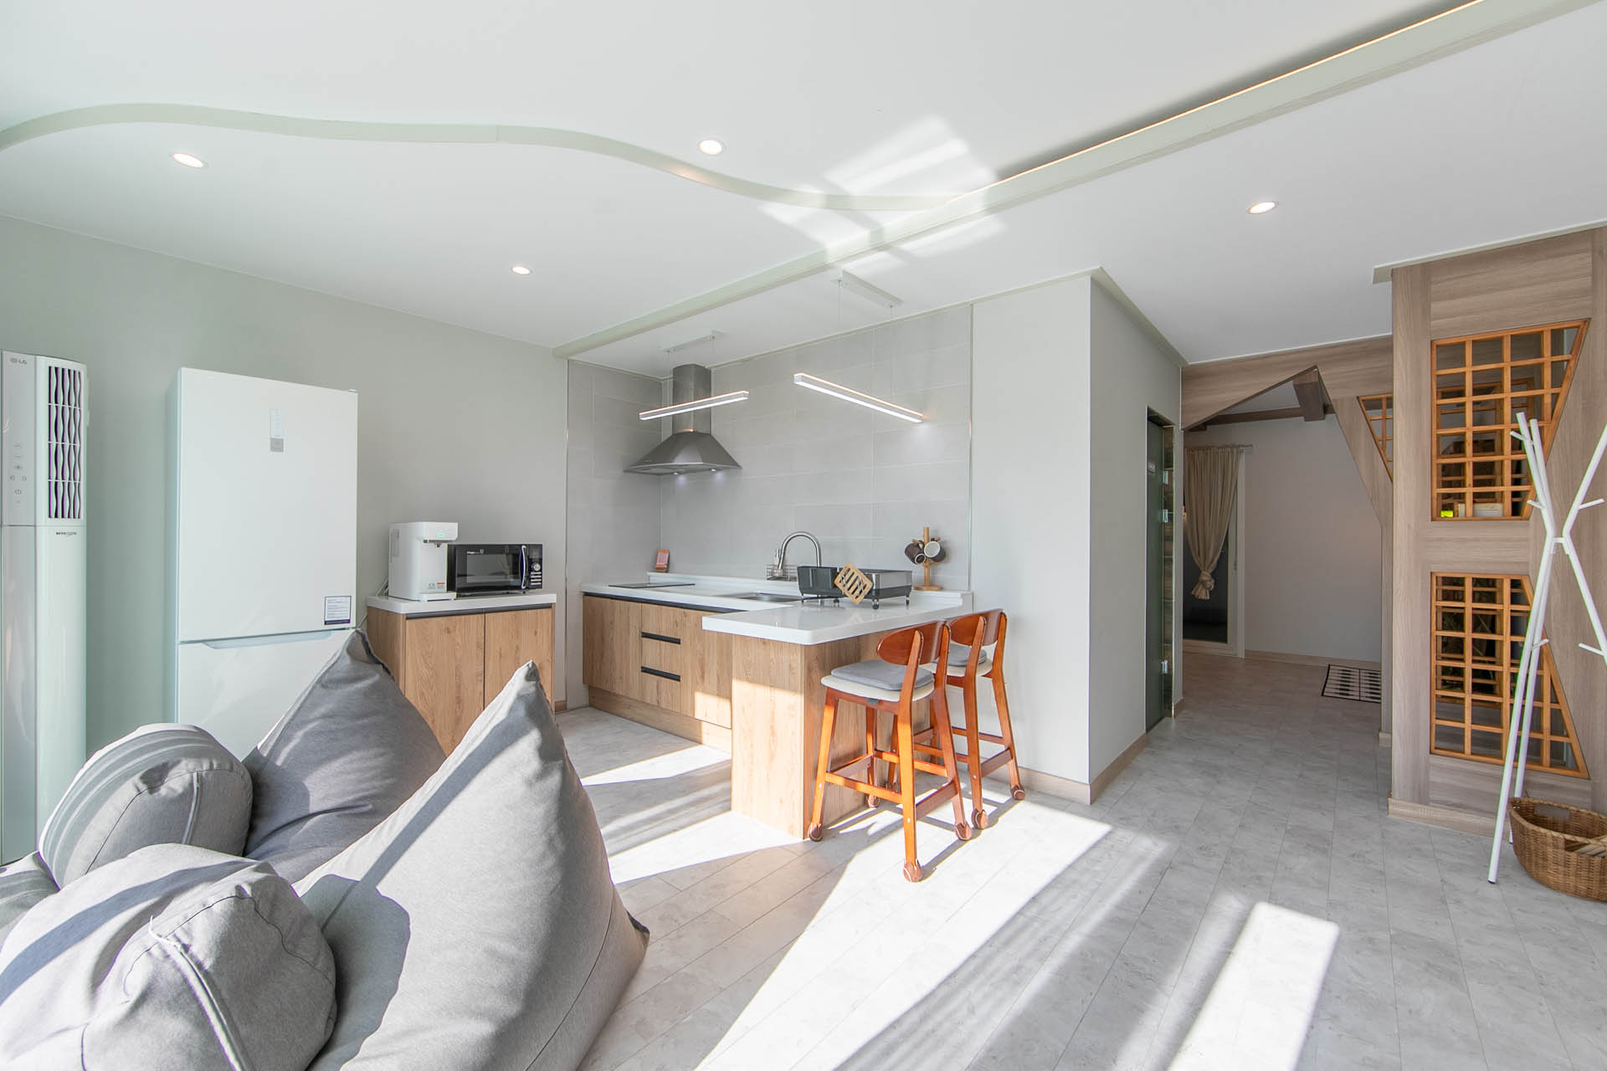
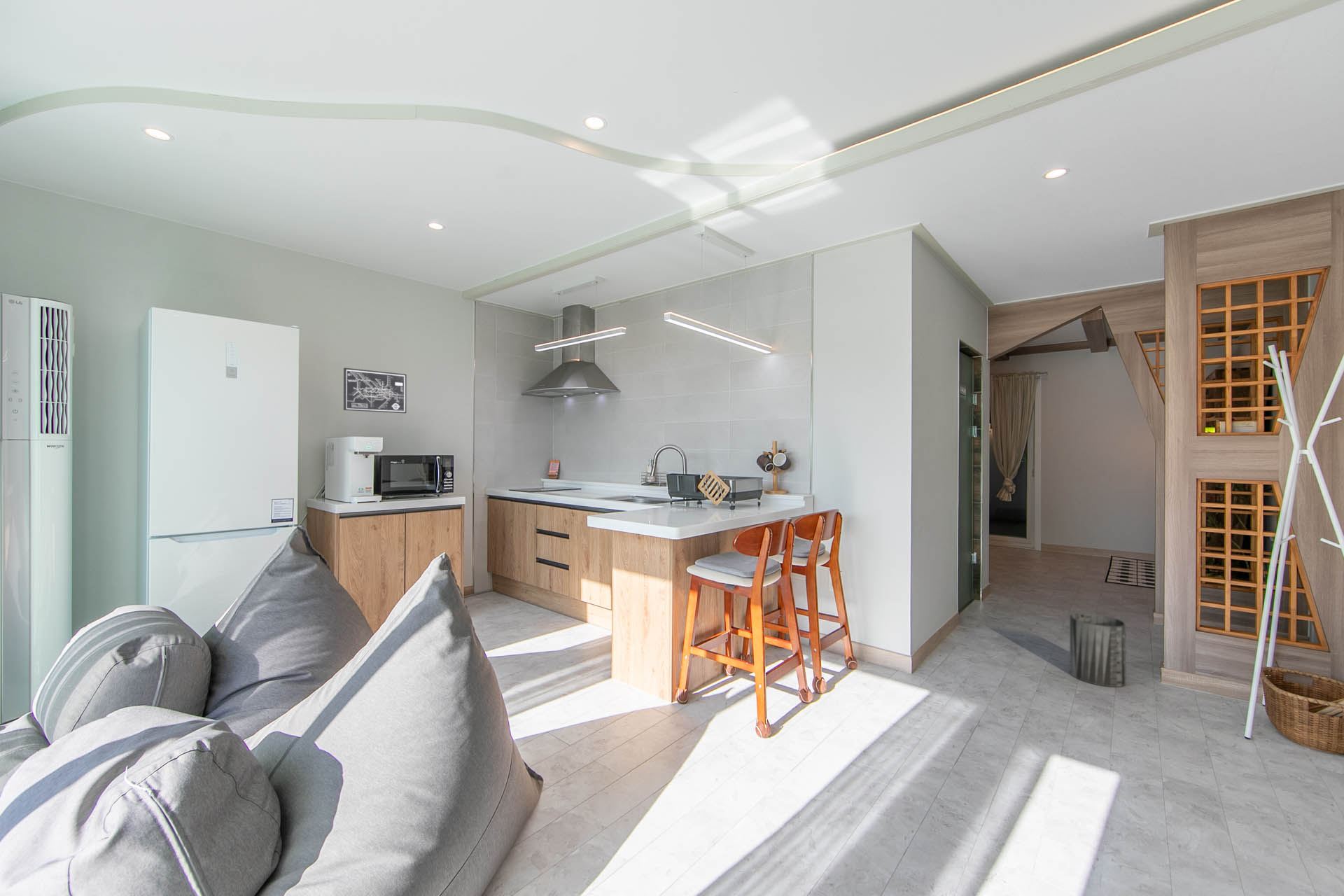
+ trash can [1069,612,1127,687]
+ wall art [343,367,407,414]
